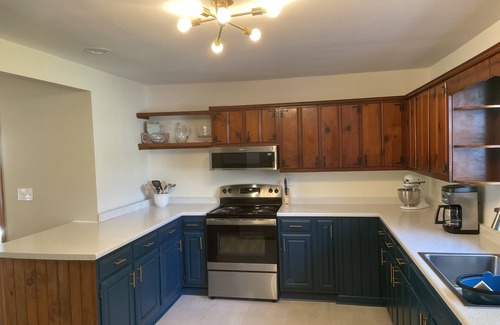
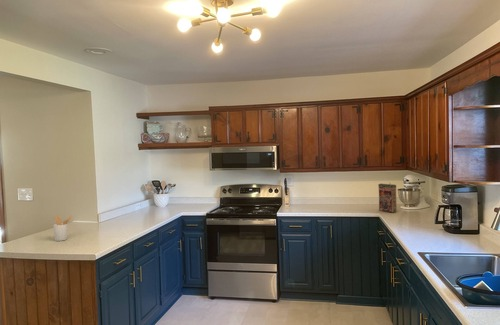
+ cereal box [377,182,398,214]
+ utensil holder [52,215,74,242]
